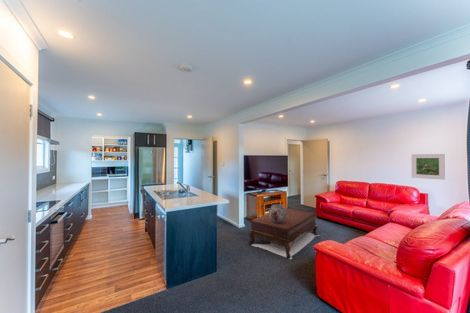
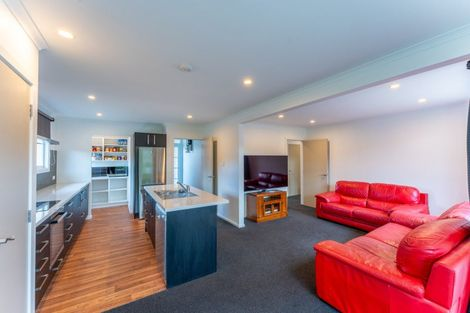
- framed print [410,153,446,181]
- coffee table [248,207,320,260]
- decorative globe [268,203,287,223]
